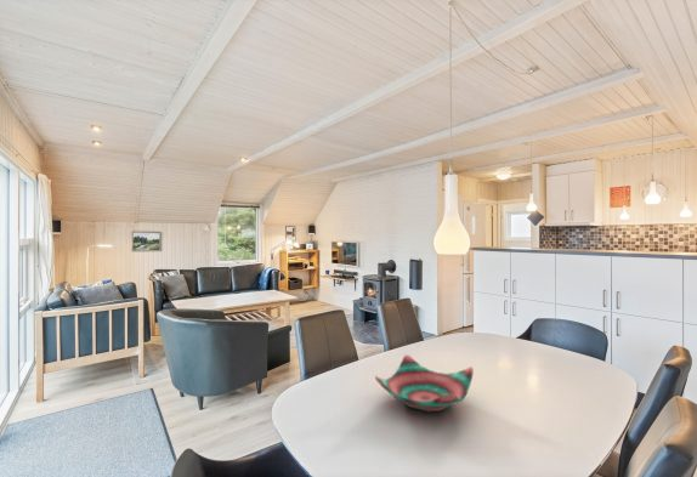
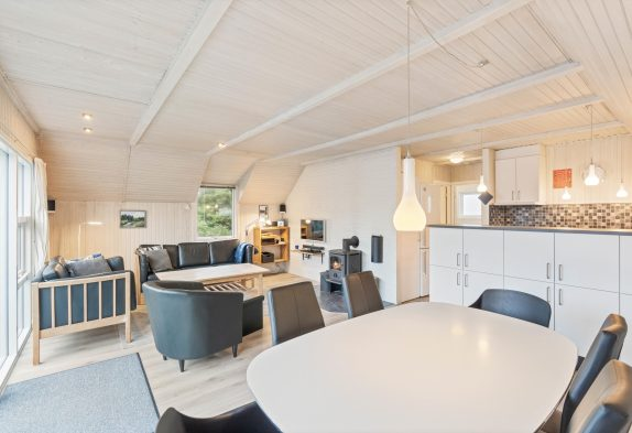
- decorative bowl [374,353,474,414]
